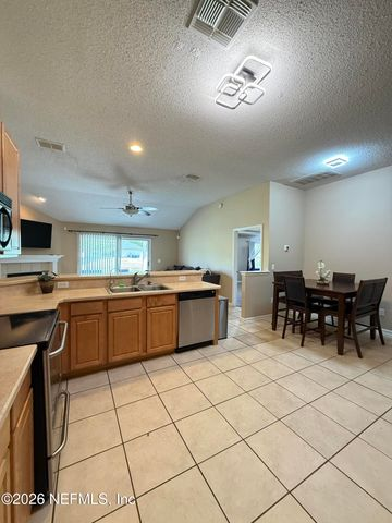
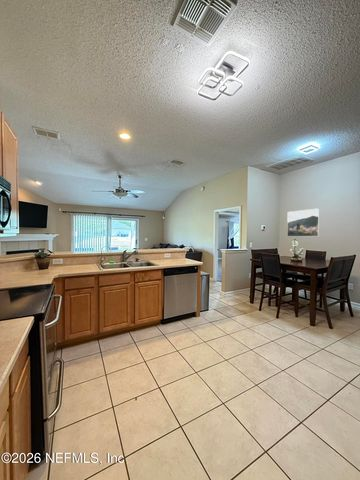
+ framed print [286,208,320,237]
